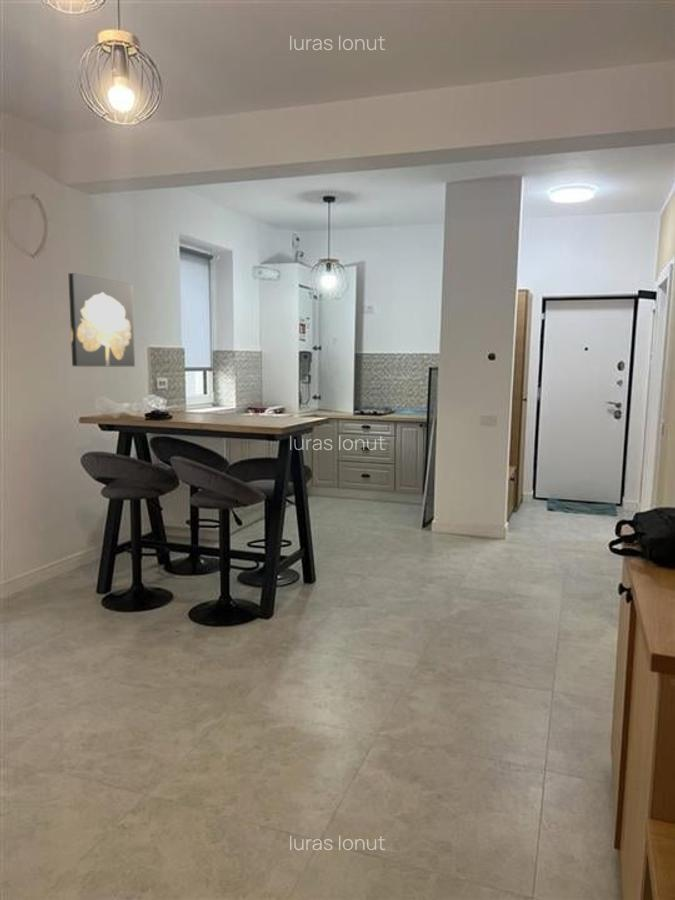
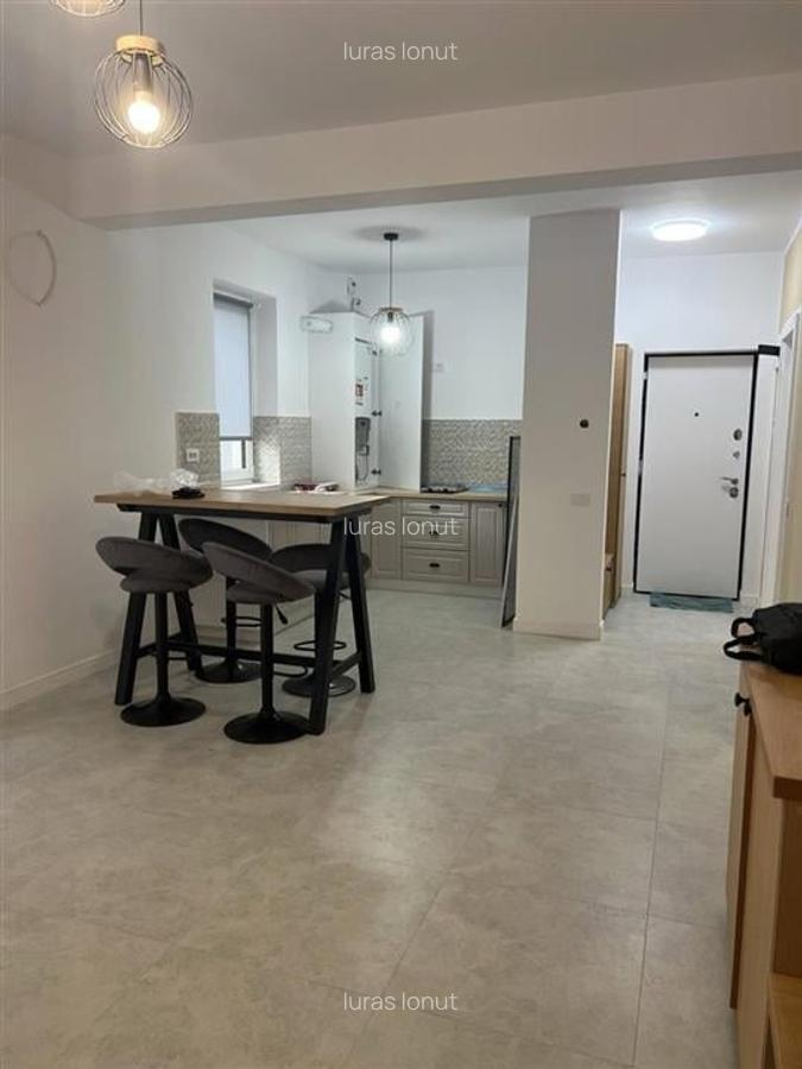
- wall art [68,272,136,368]
